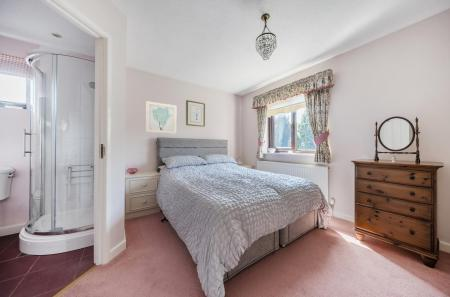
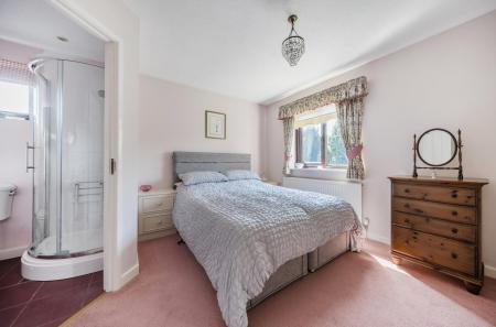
- wall art [145,100,177,135]
